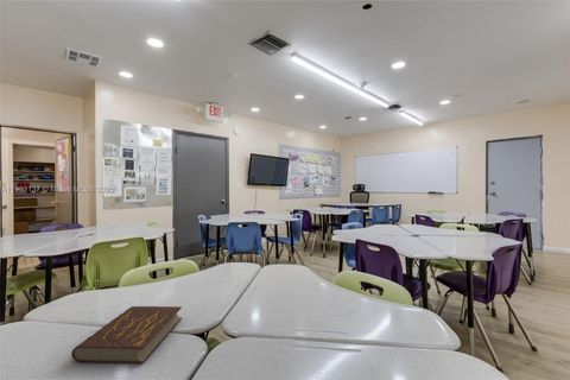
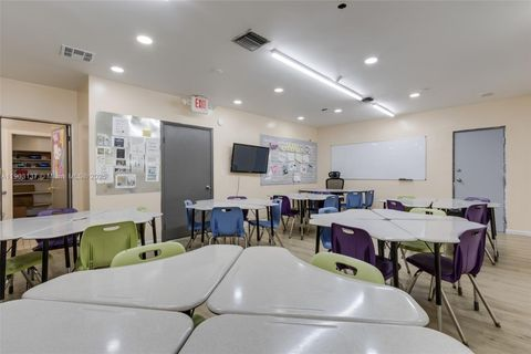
- book [70,305,183,365]
